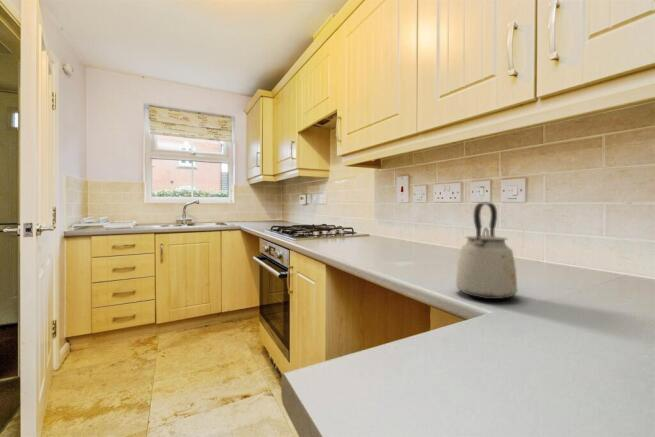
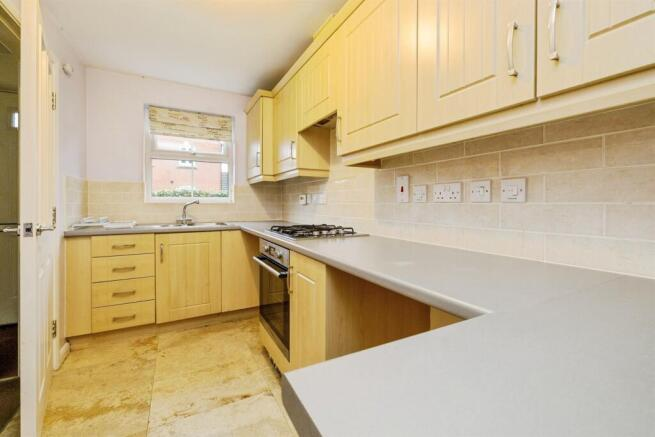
- kettle [455,202,519,300]
